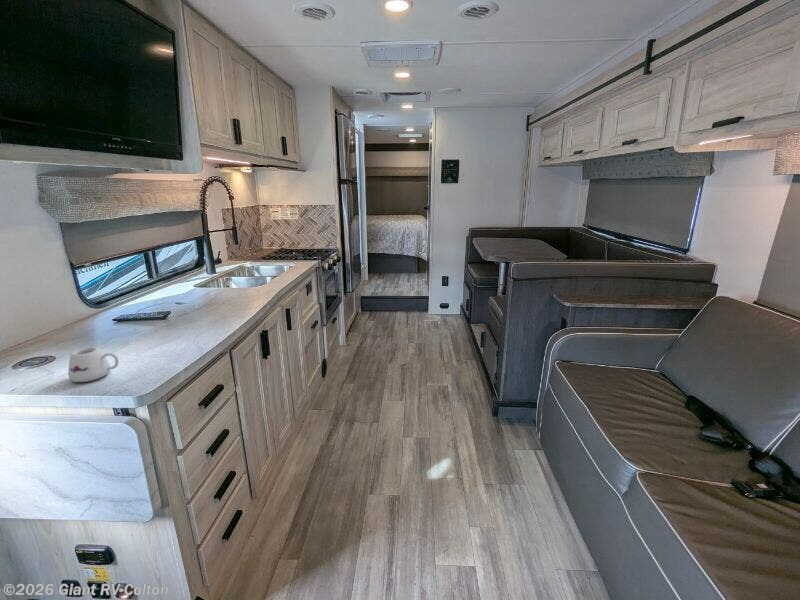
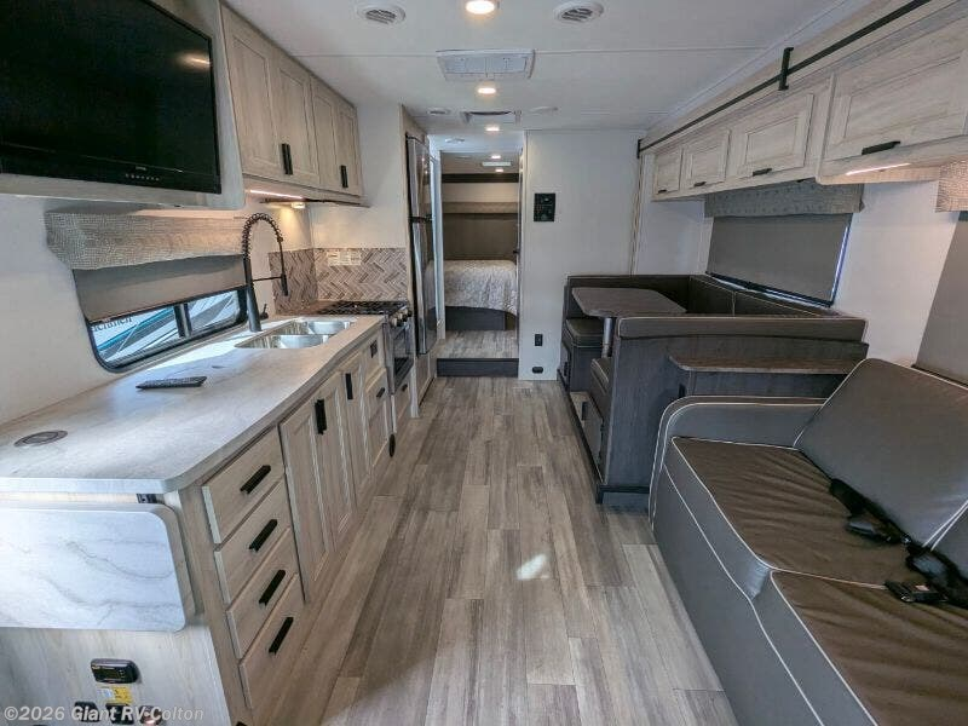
- mug [67,346,120,383]
